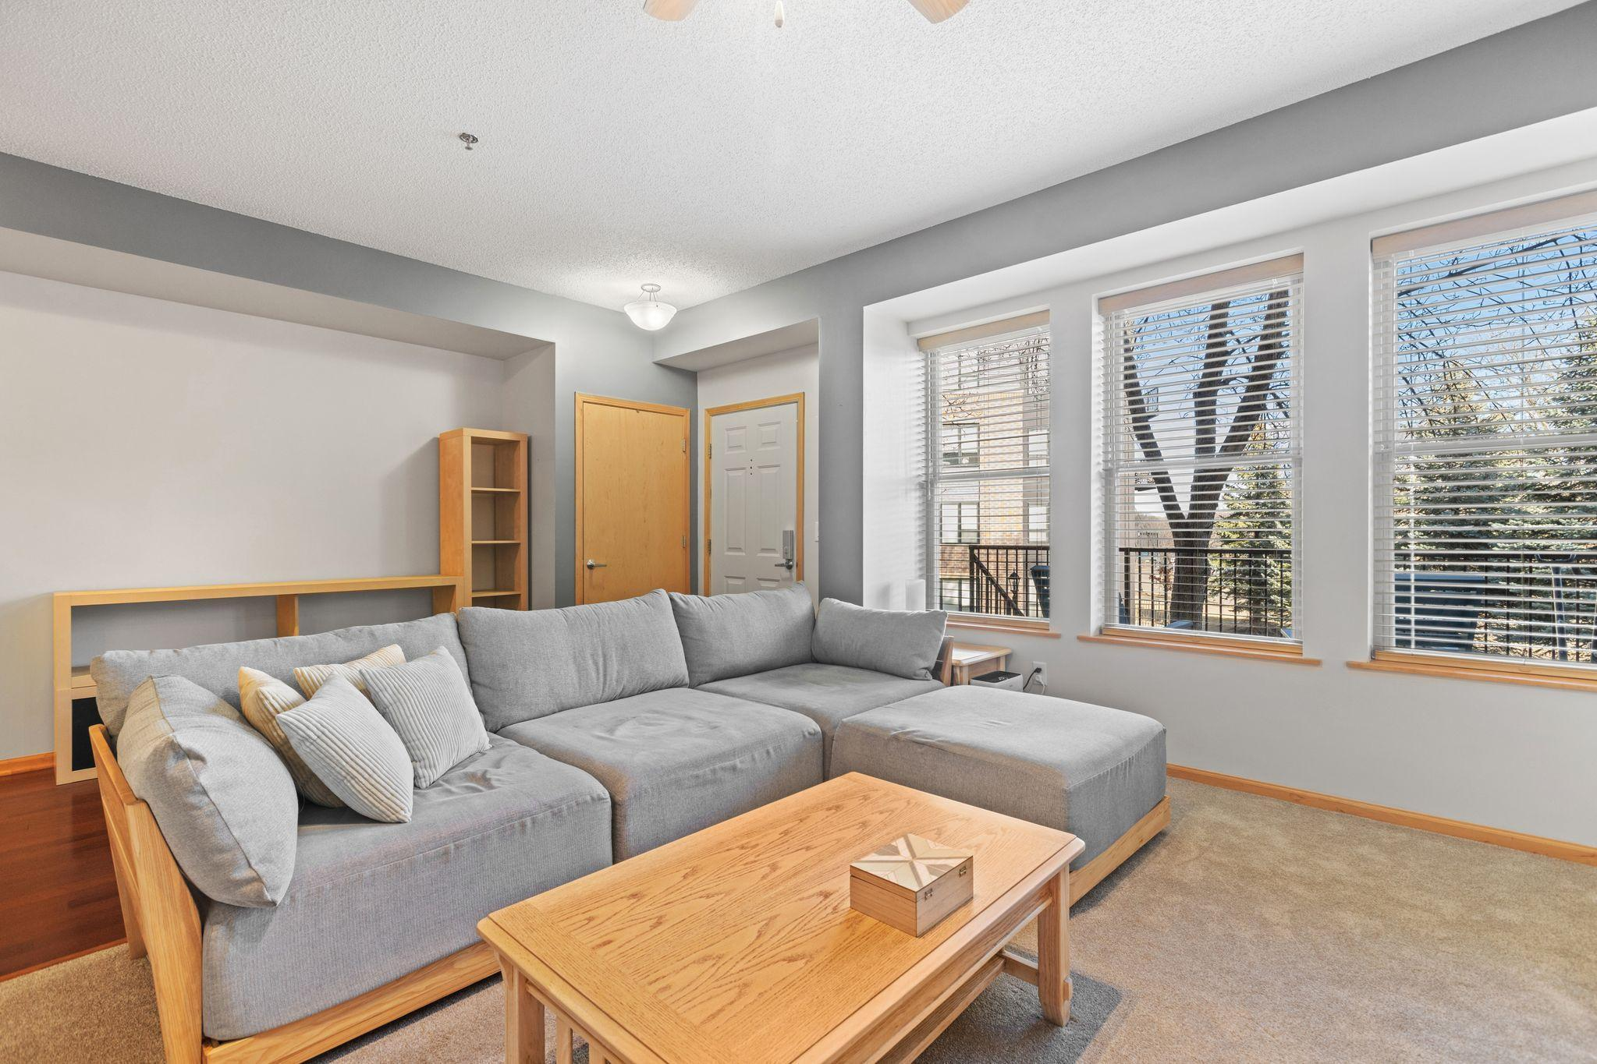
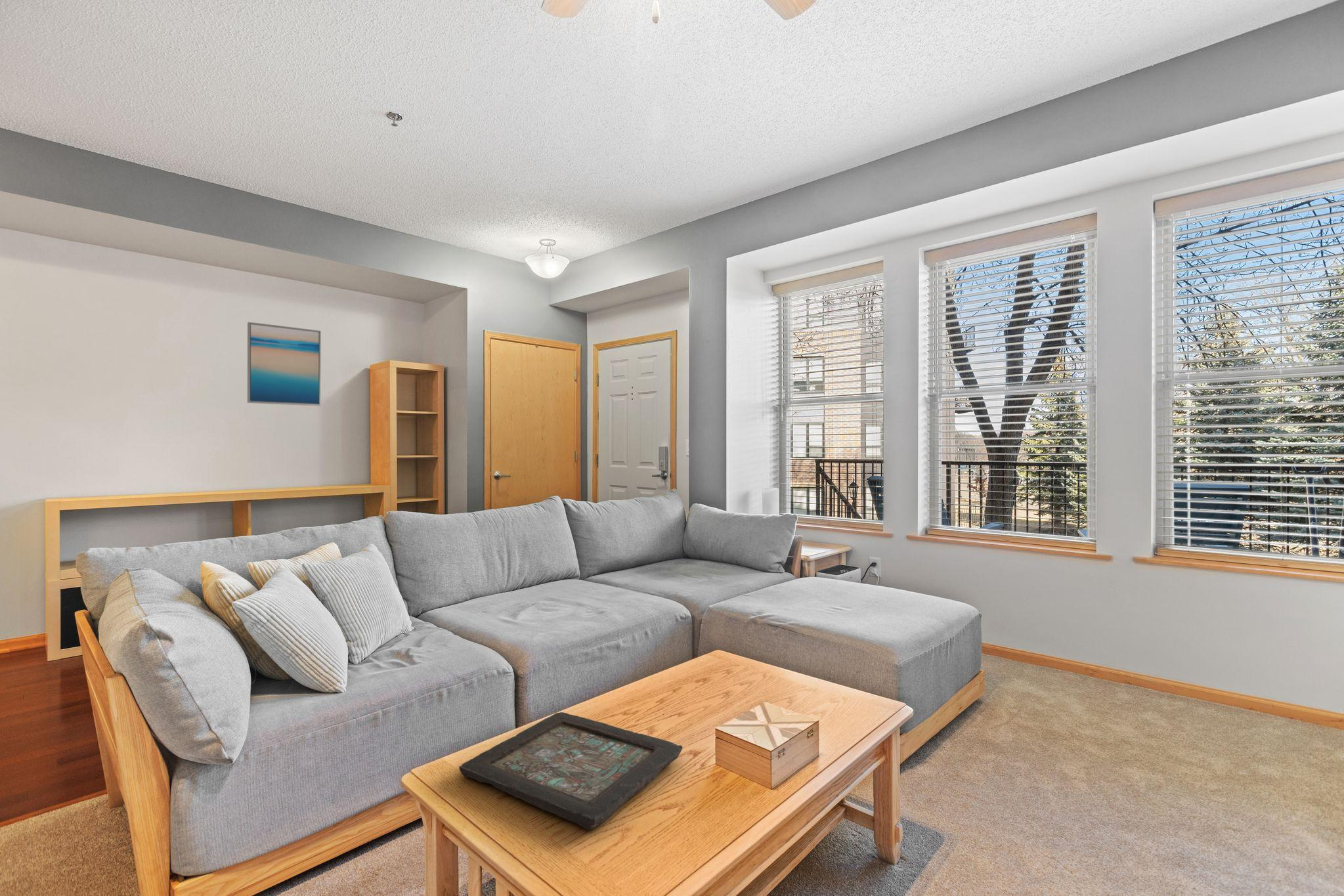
+ decorative tray [458,712,683,830]
+ wall art [247,322,322,407]
